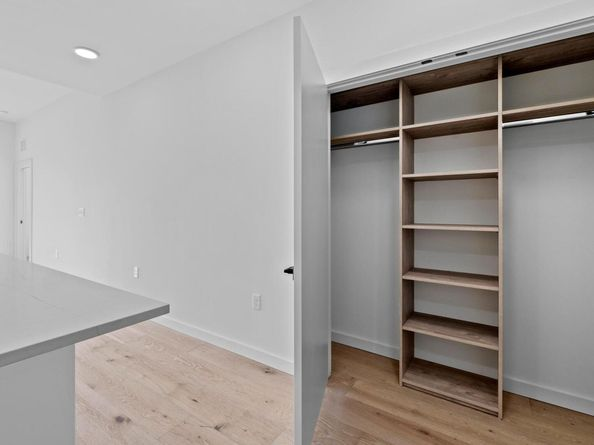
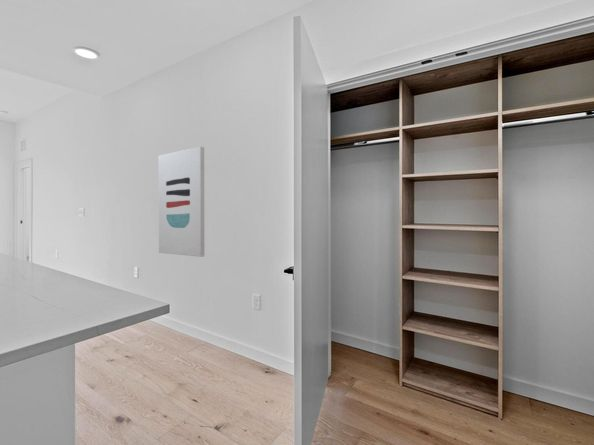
+ wall art [158,146,205,258]
